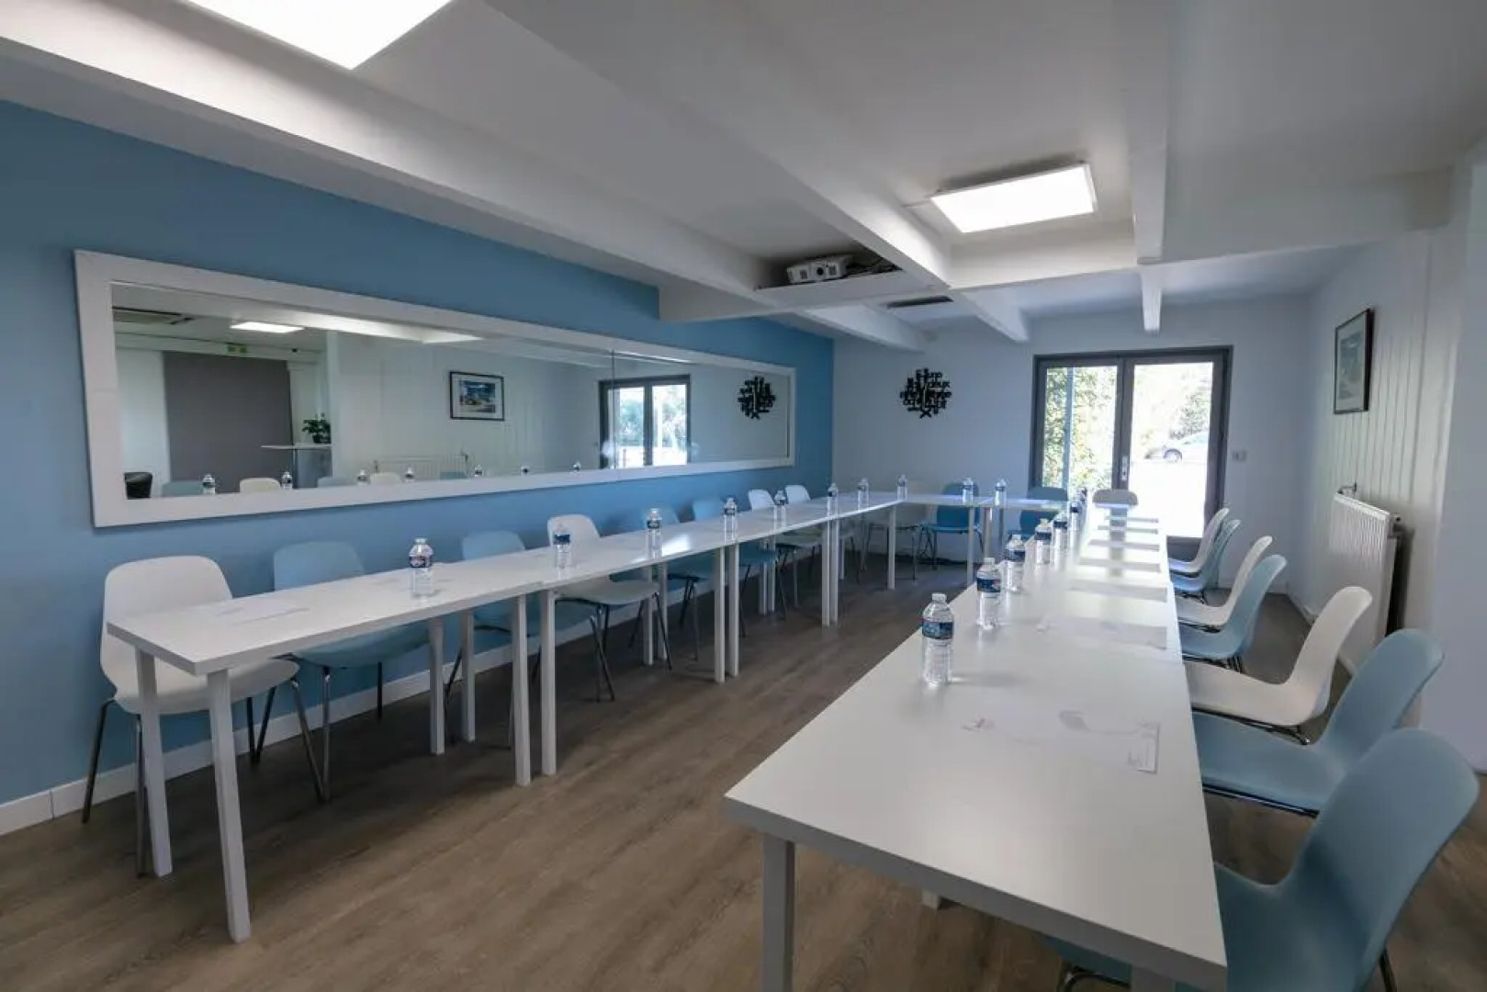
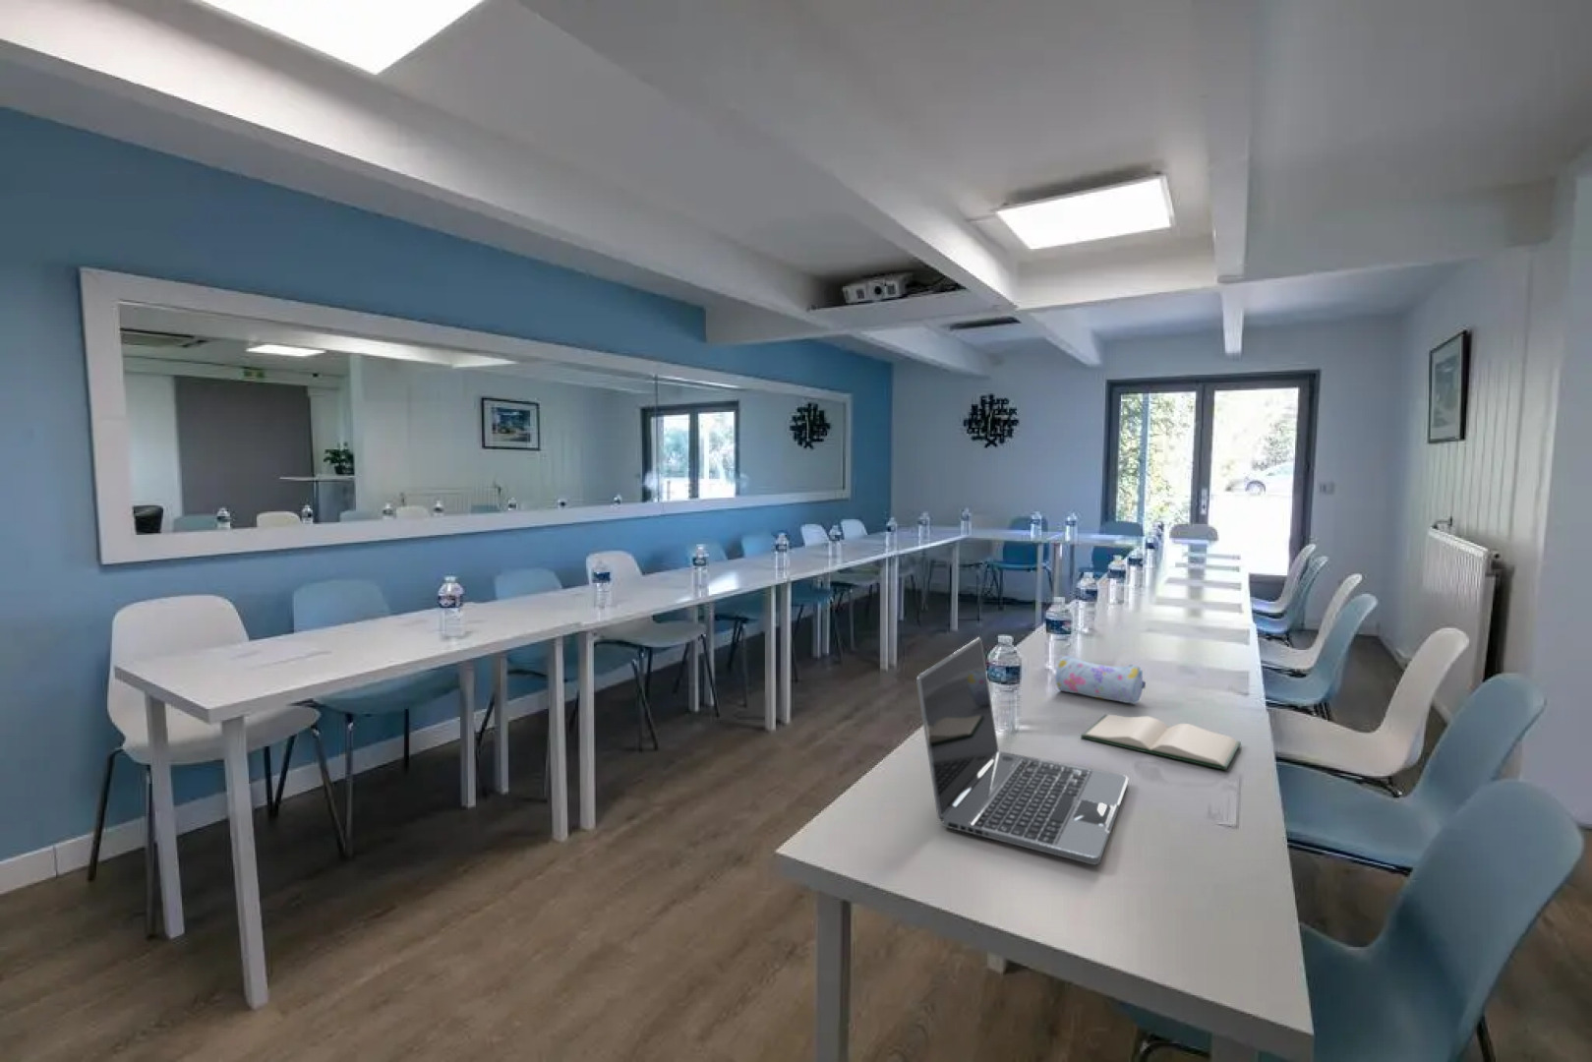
+ pencil case [1054,655,1146,705]
+ hardback book [1080,714,1242,770]
+ laptop [915,636,1129,865]
